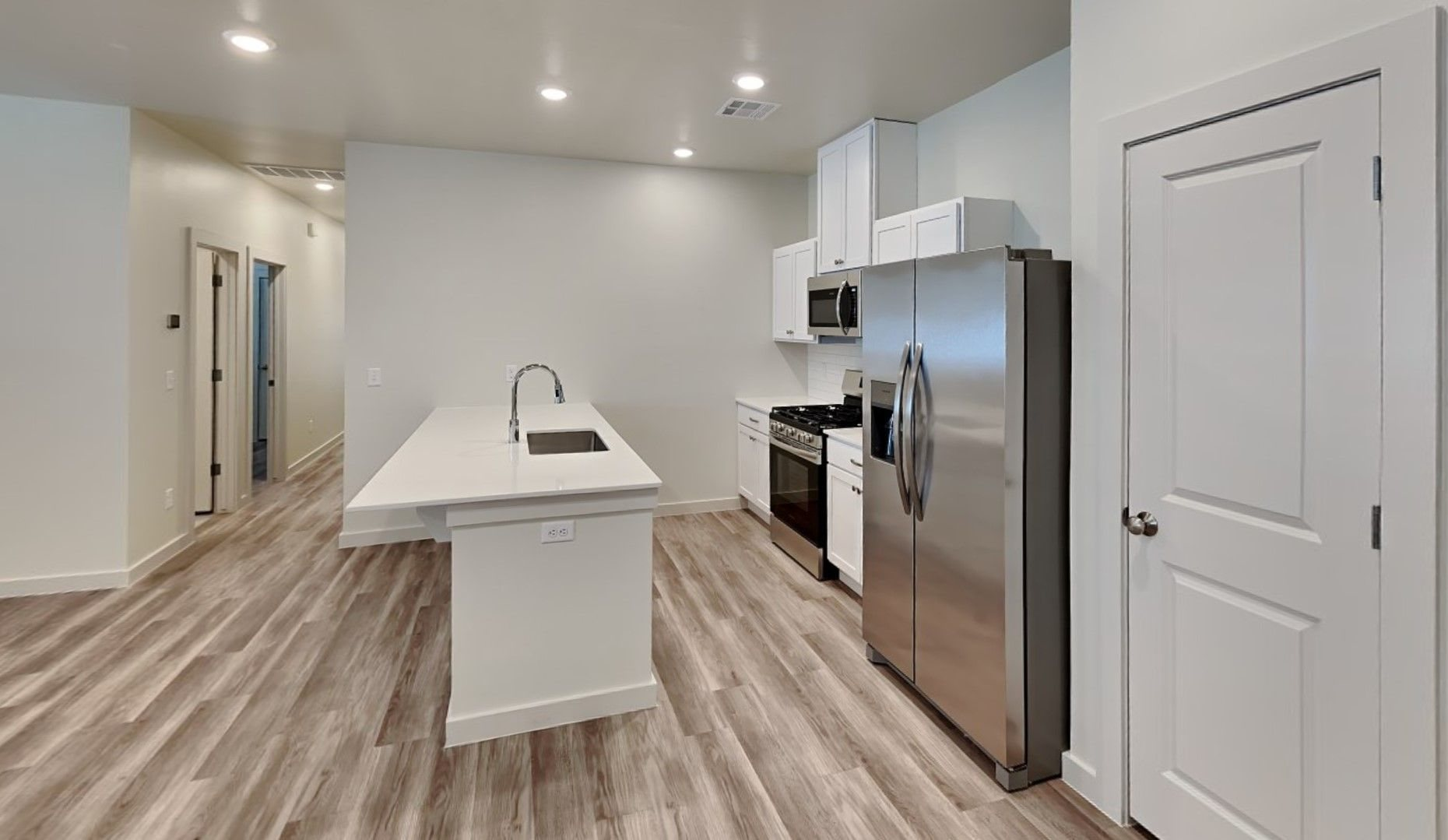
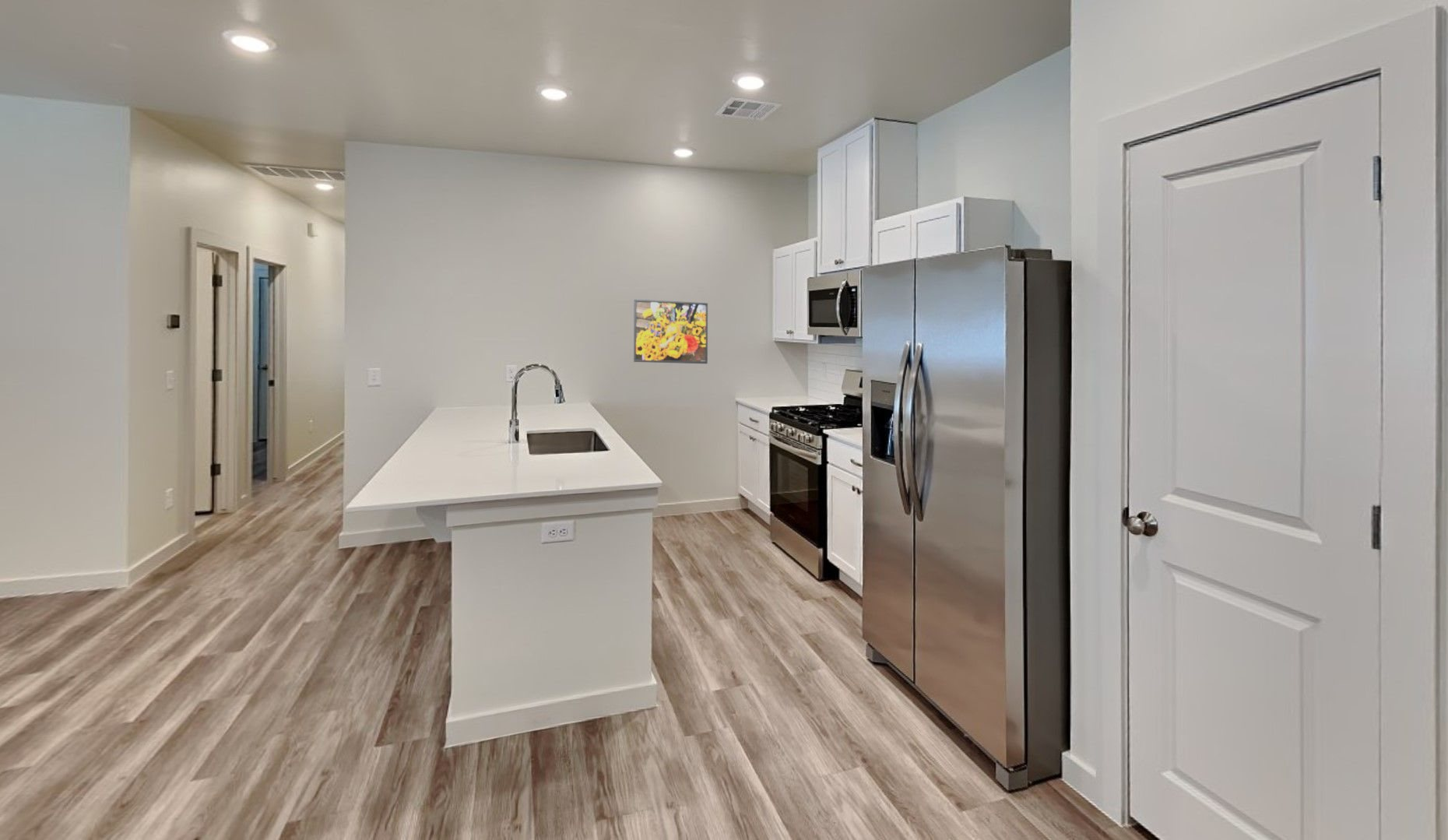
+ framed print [633,298,708,364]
